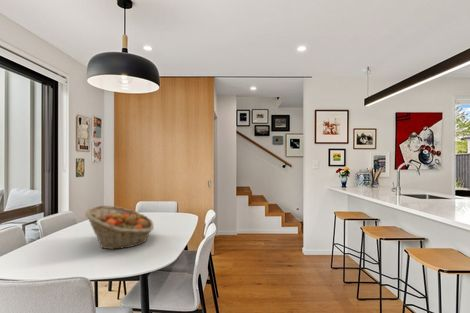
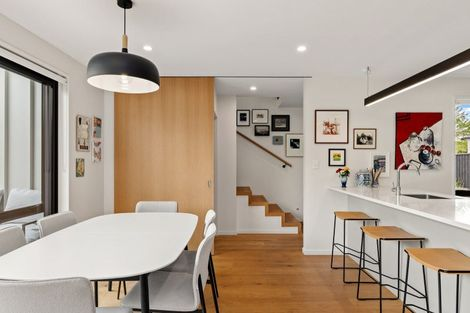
- fruit basket [84,205,155,250]
